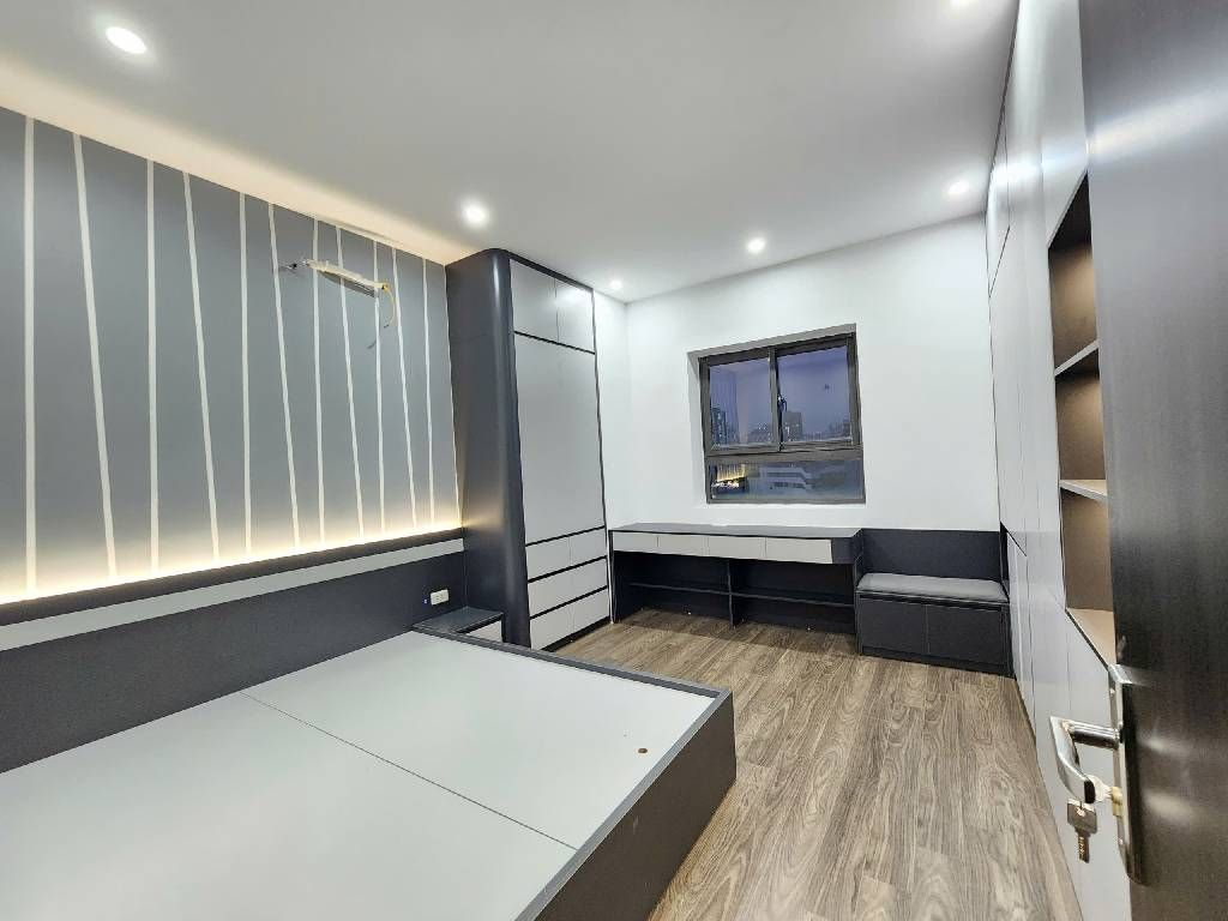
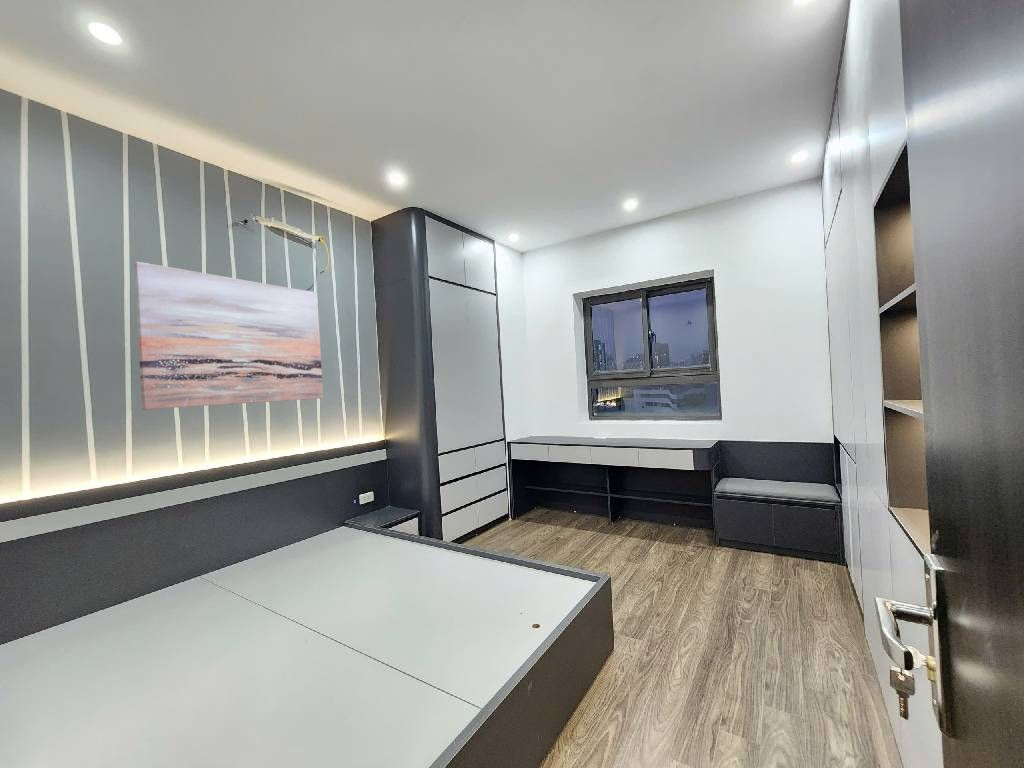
+ wall art [133,261,324,411]
